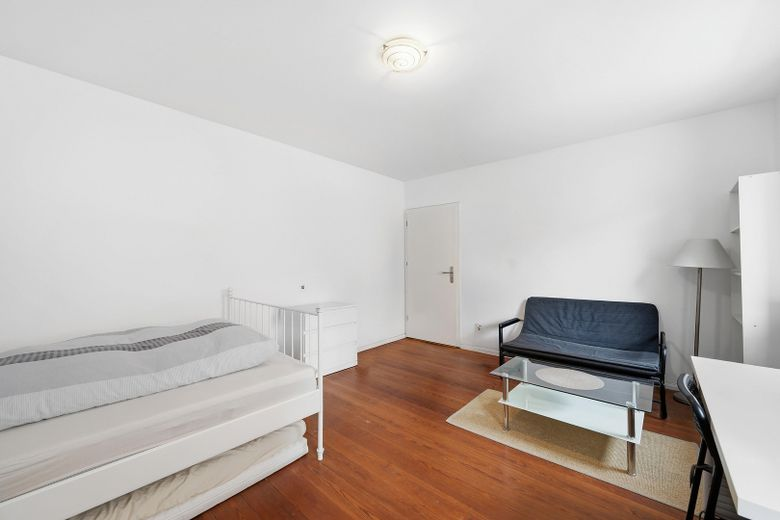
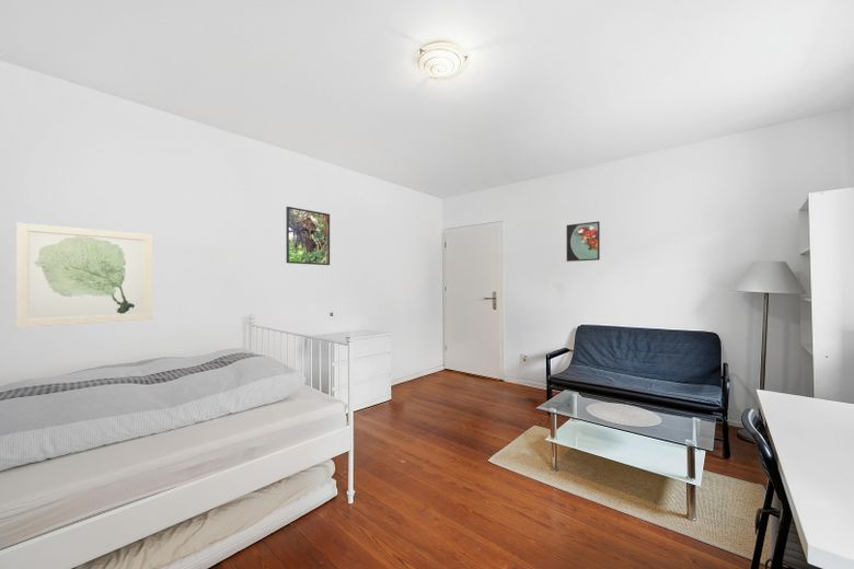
+ wall art [15,222,153,329]
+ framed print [286,206,331,266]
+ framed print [565,220,601,263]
